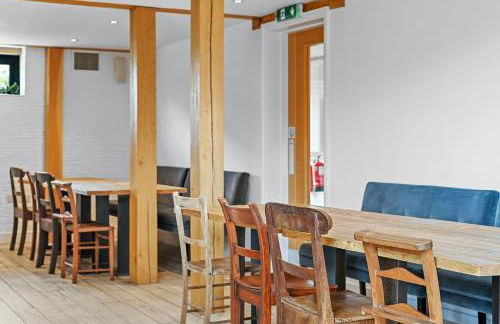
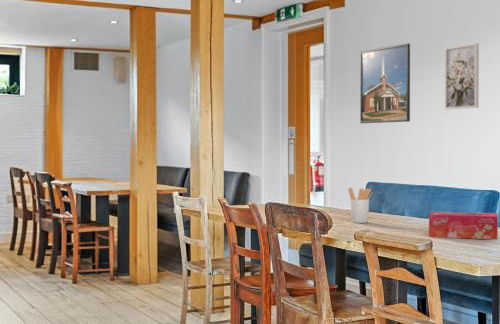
+ utensil holder [347,186,374,224]
+ wall art [444,42,480,110]
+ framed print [359,42,411,124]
+ tissue box [428,211,499,240]
